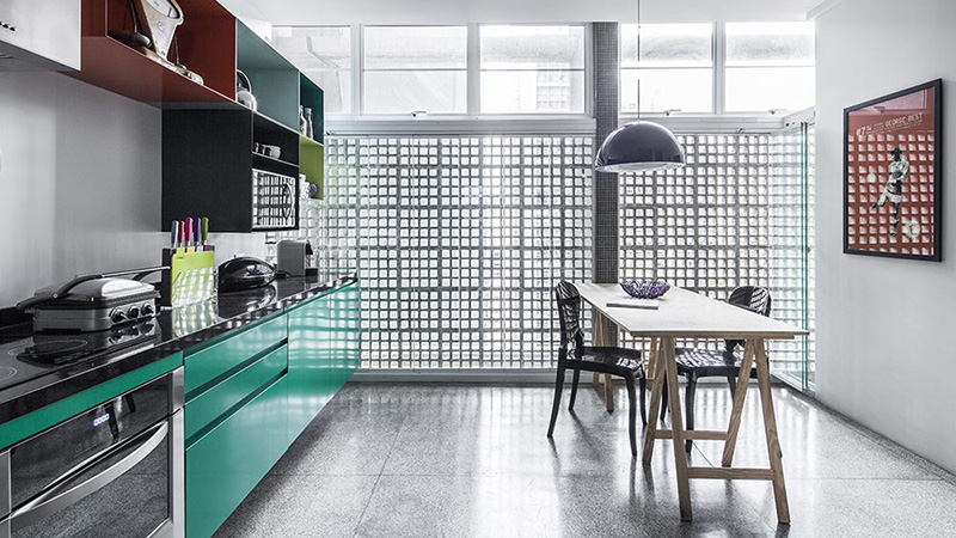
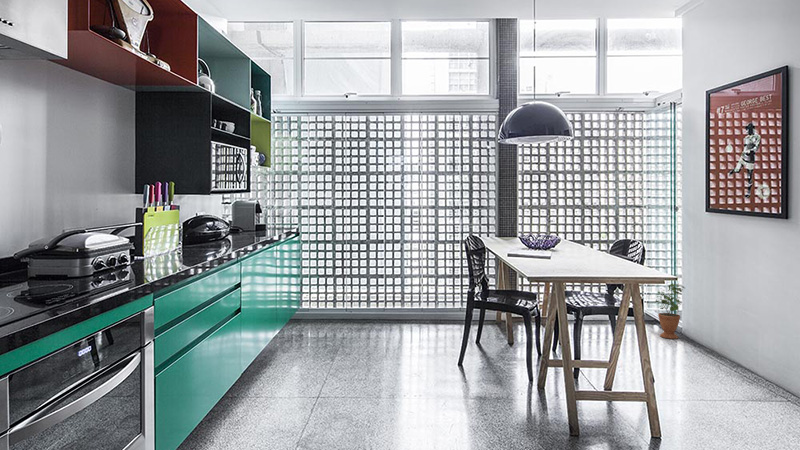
+ potted plant [654,280,685,340]
